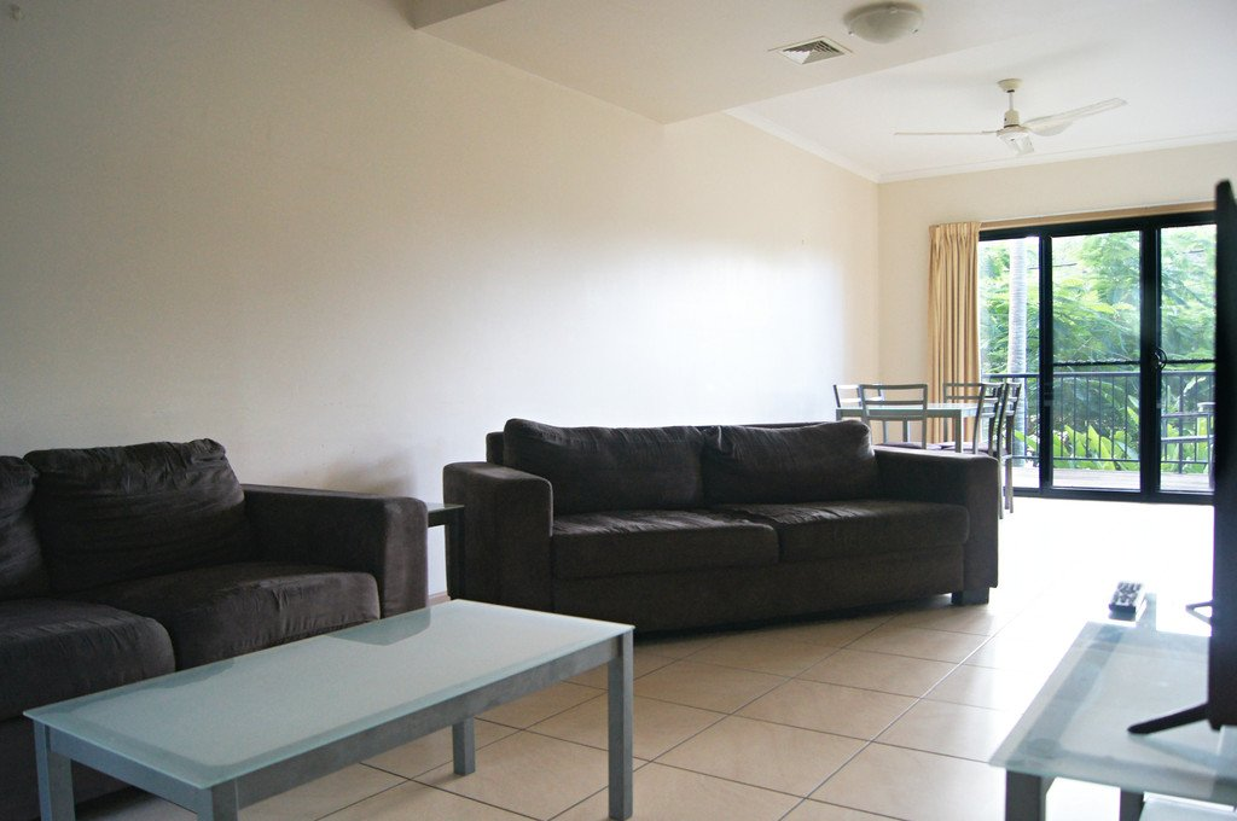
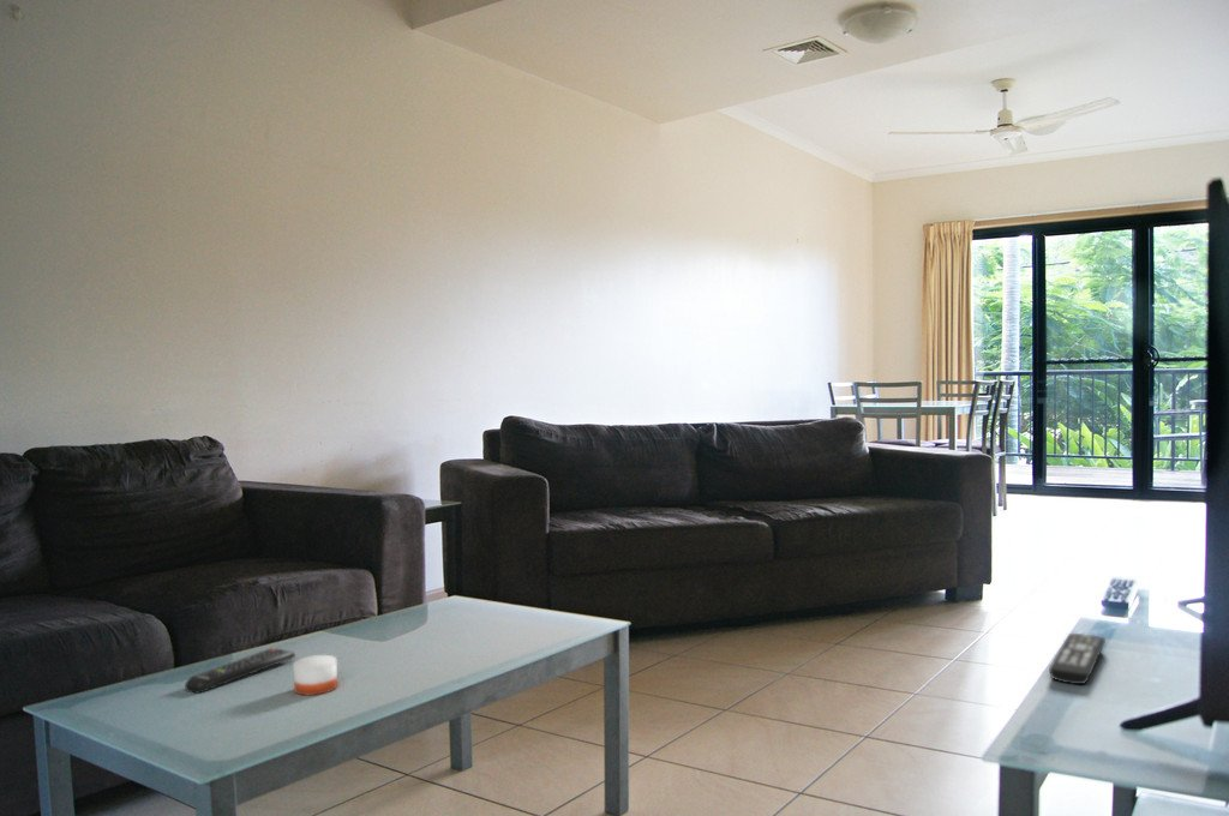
+ remote control [1048,632,1107,685]
+ candle [292,644,338,696]
+ remote control [184,647,296,695]
